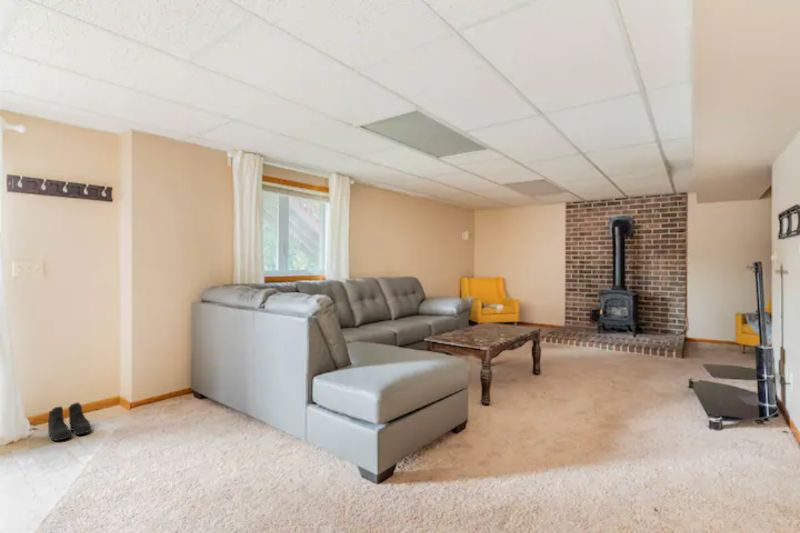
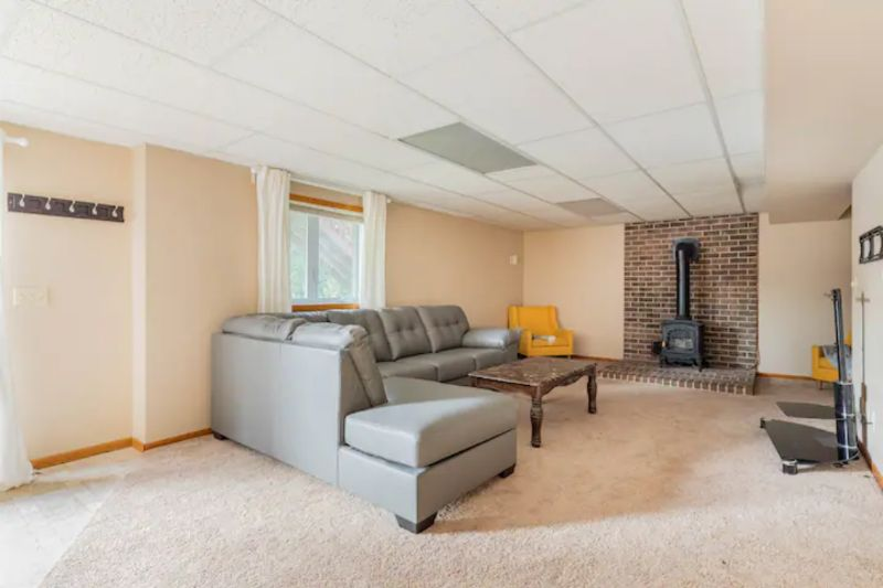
- boots [47,402,92,442]
